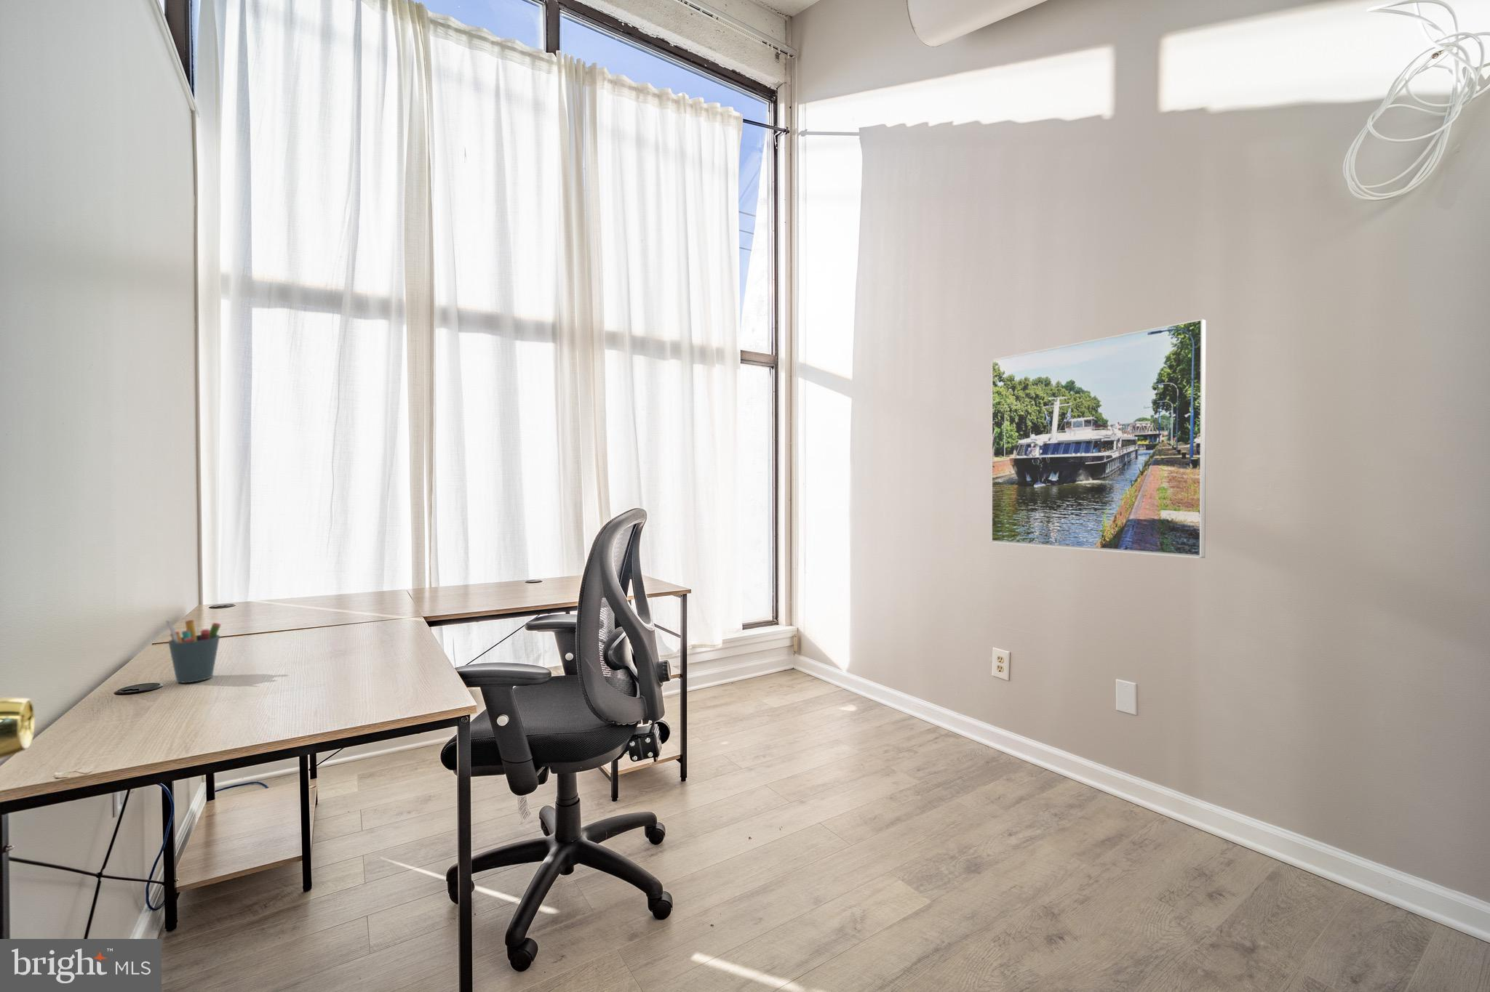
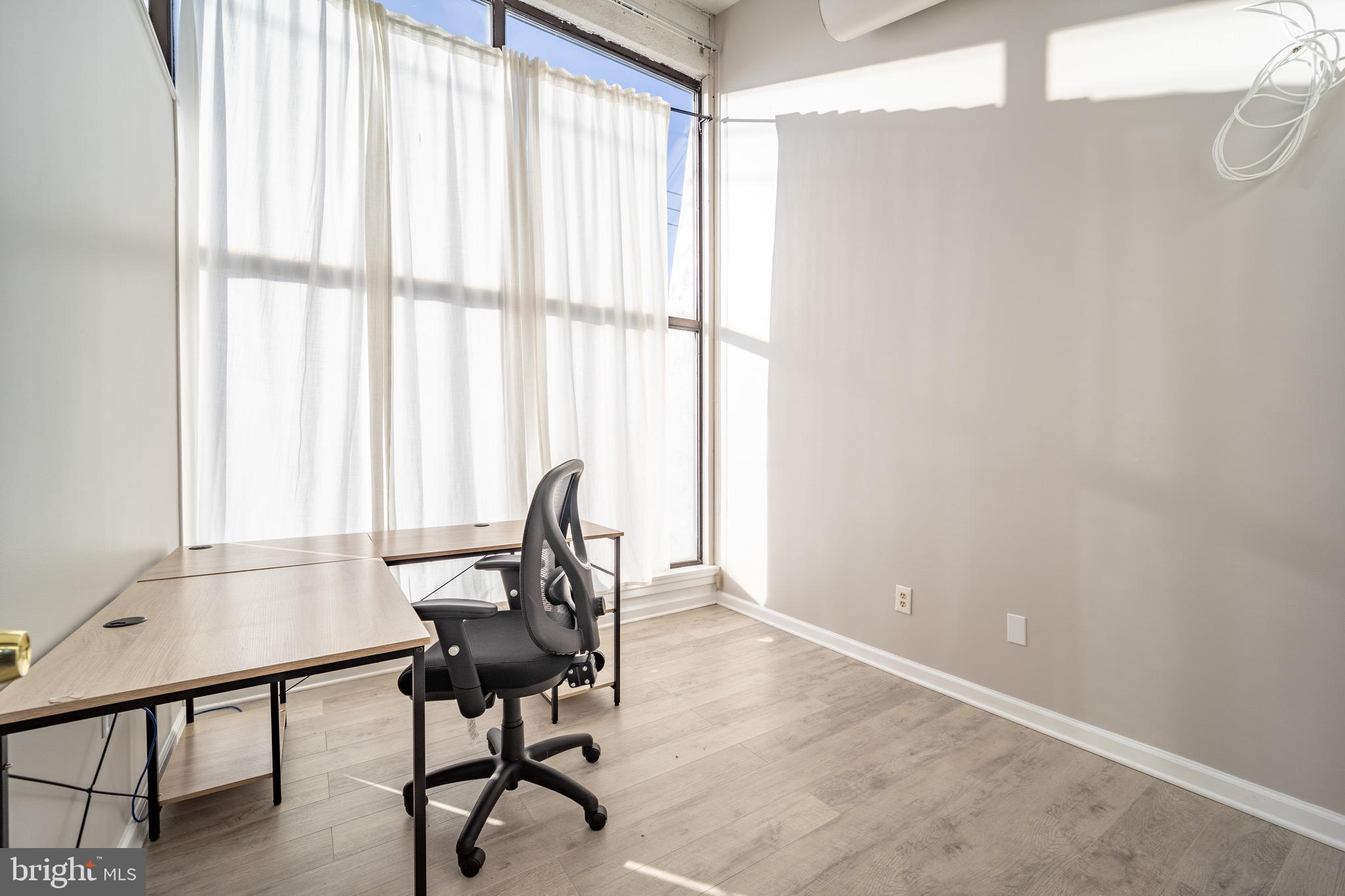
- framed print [990,319,1208,559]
- pen holder [166,619,222,684]
